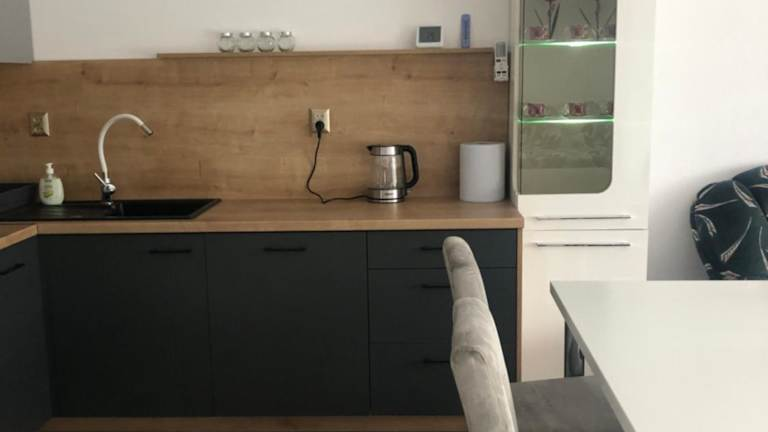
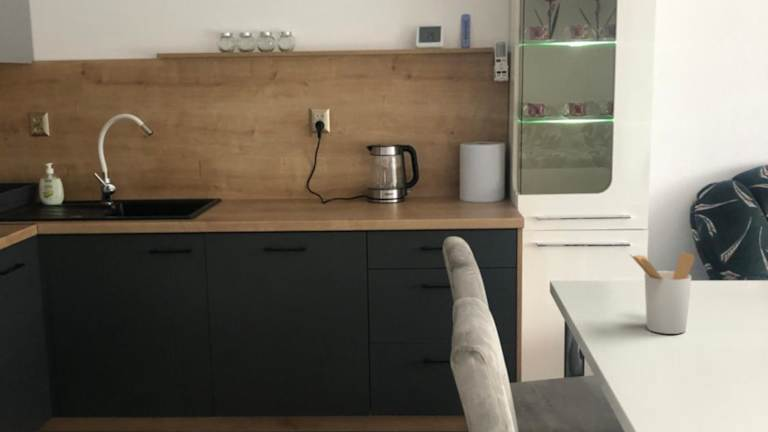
+ utensil holder [629,252,695,335]
